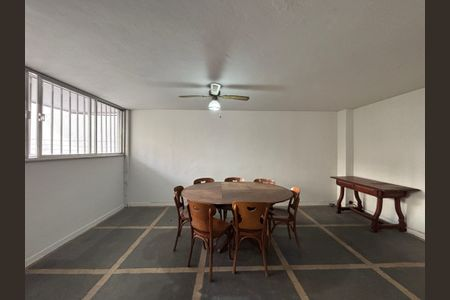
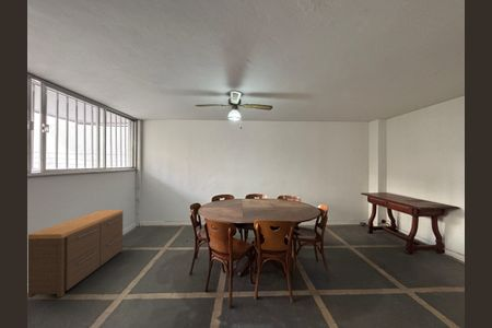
+ dresser [27,209,125,298]
